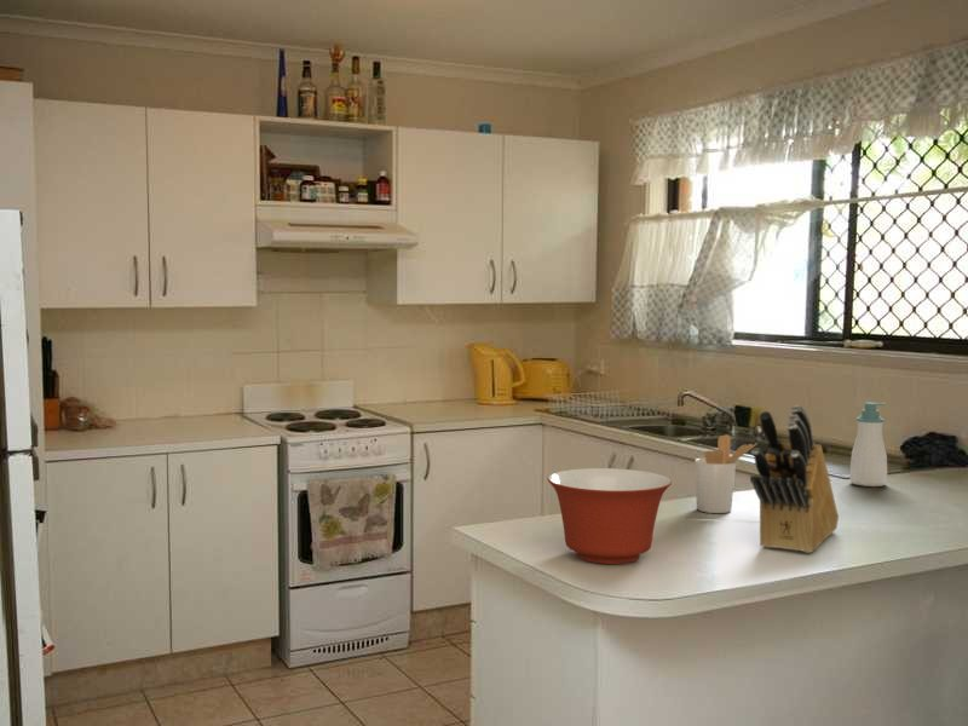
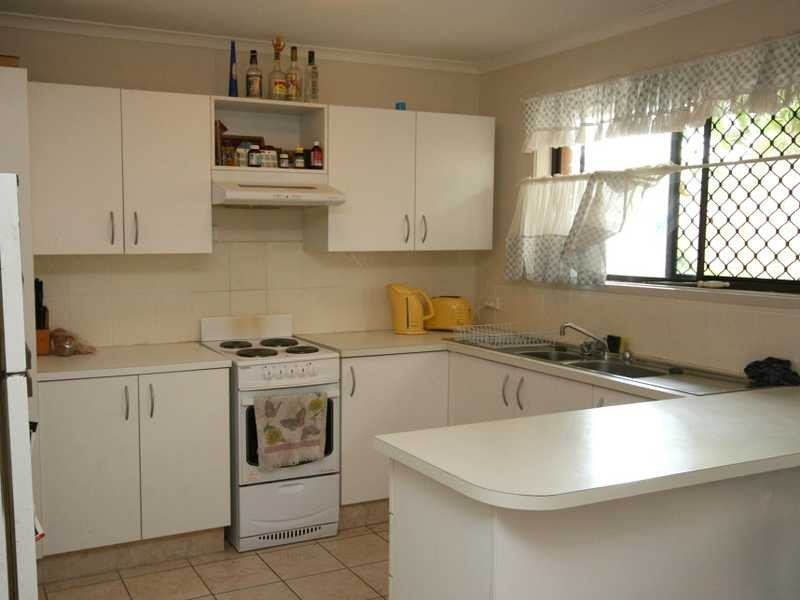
- knife block [749,404,840,554]
- soap bottle [849,402,888,488]
- utensil holder [693,433,759,514]
- mixing bowl [547,467,673,565]
